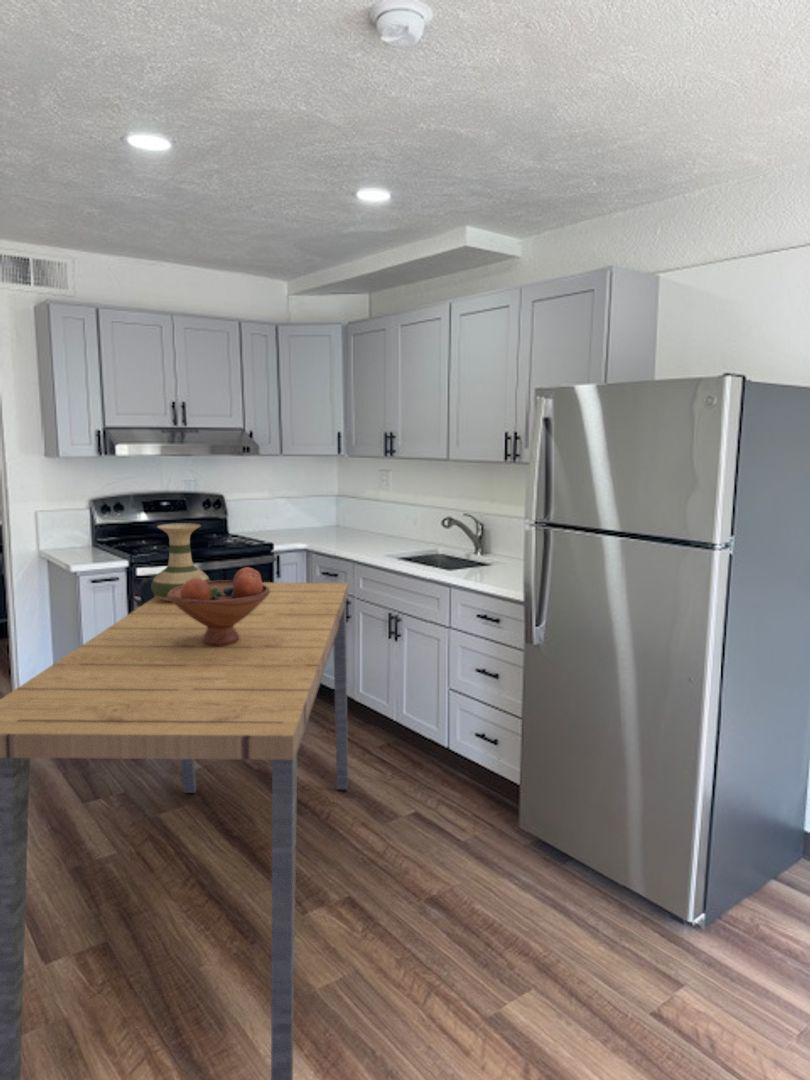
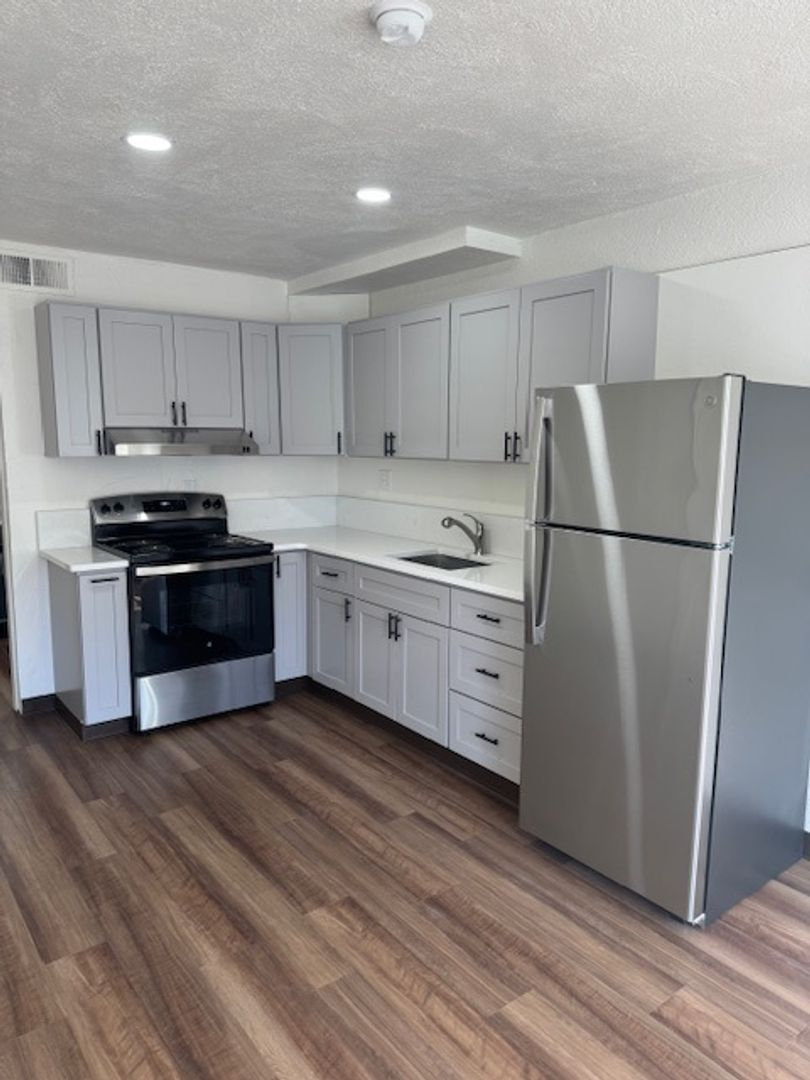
- dining table [0,581,349,1080]
- vase [150,522,211,601]
- fruit bowl [167,566,270,646]
